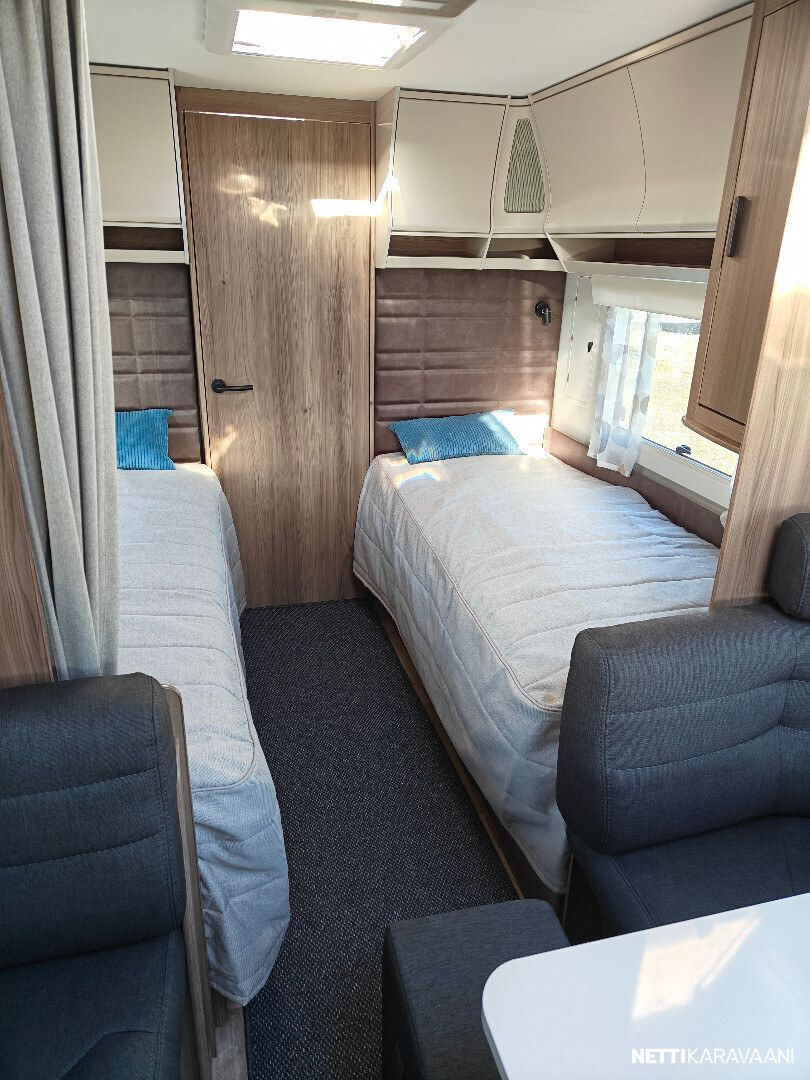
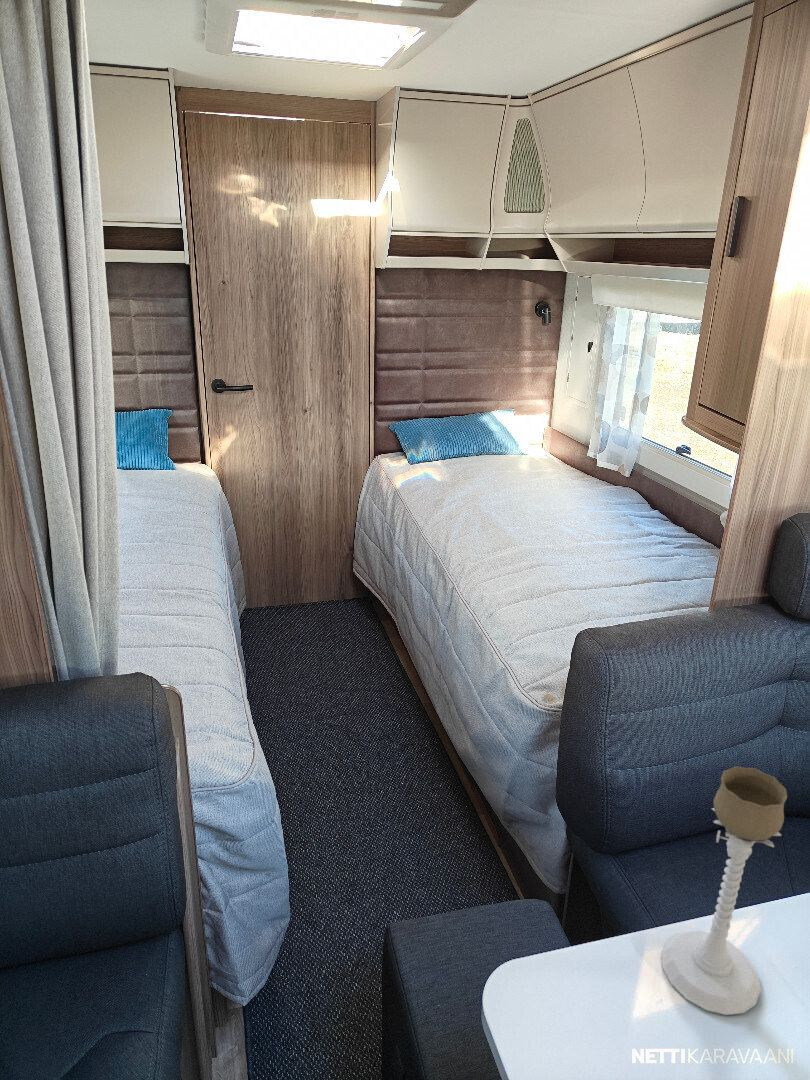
+ candle holder [660,765,788,1016]
